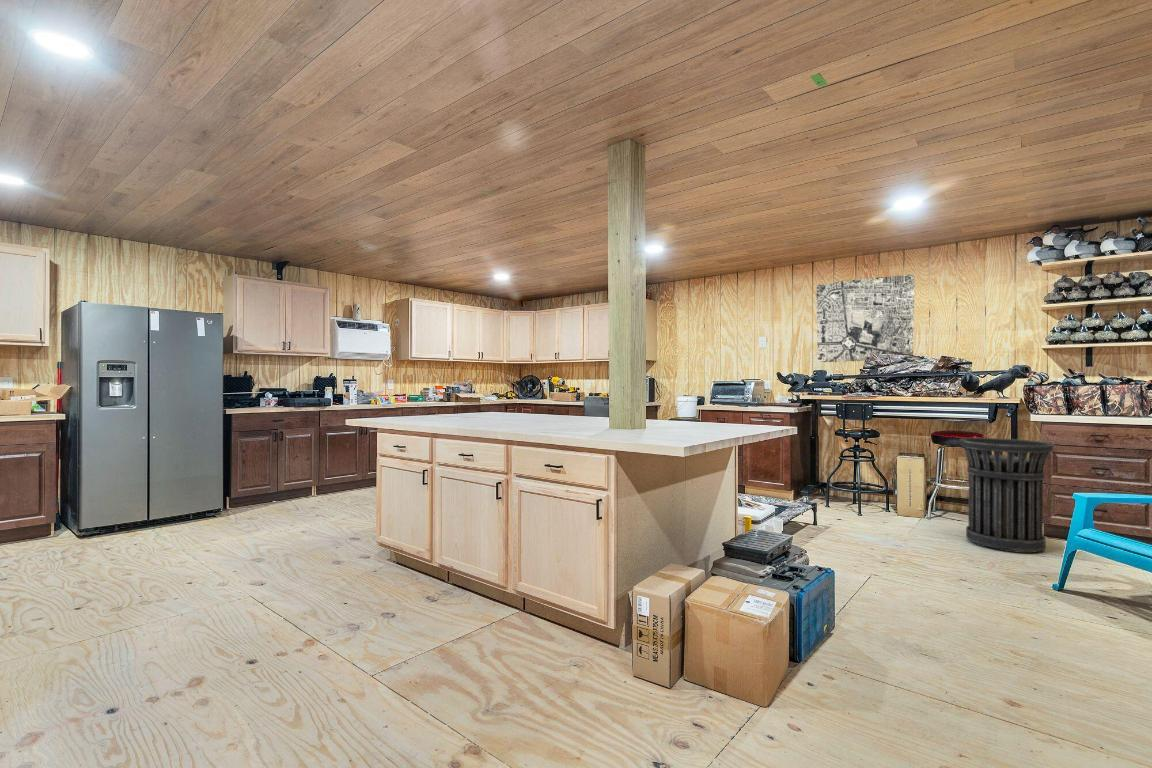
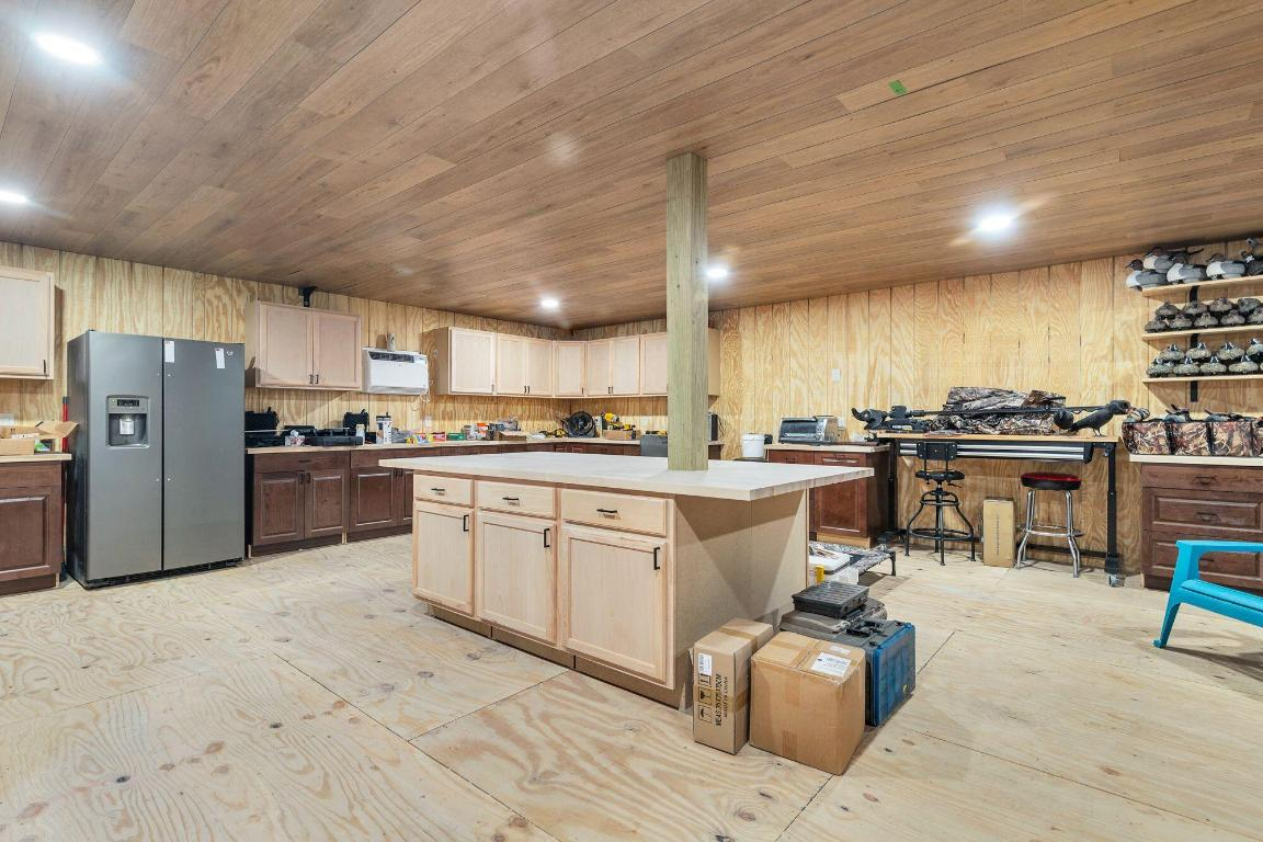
- trash can [958,437,1055,554]
- map [815,274,916,363]
